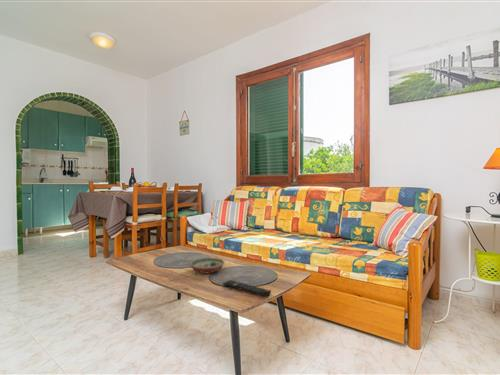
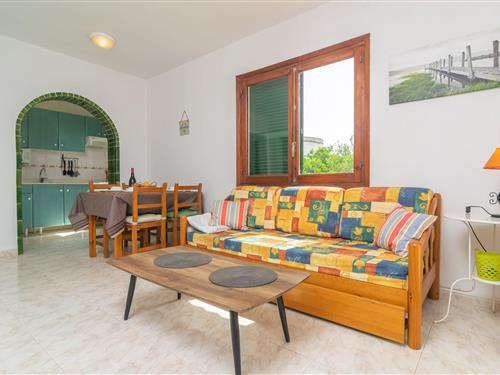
- decorative bowl [189,257,226,275]
- remote control [222,279,272,297]
